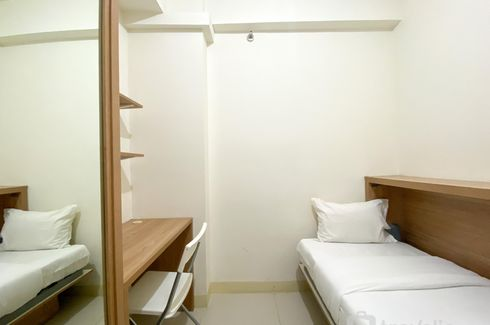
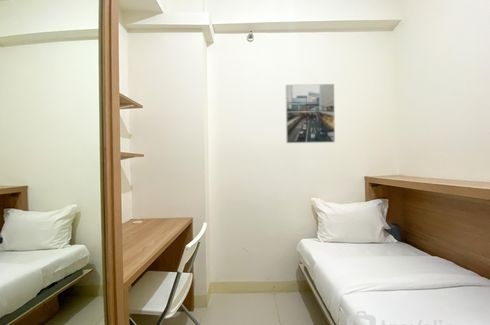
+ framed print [285,83,336,144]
